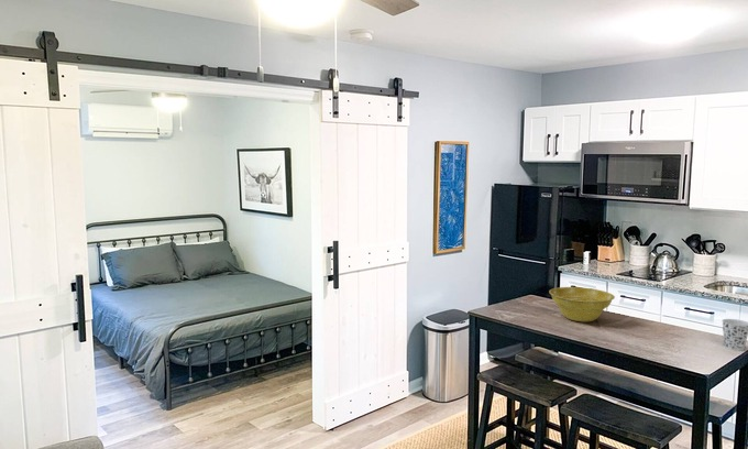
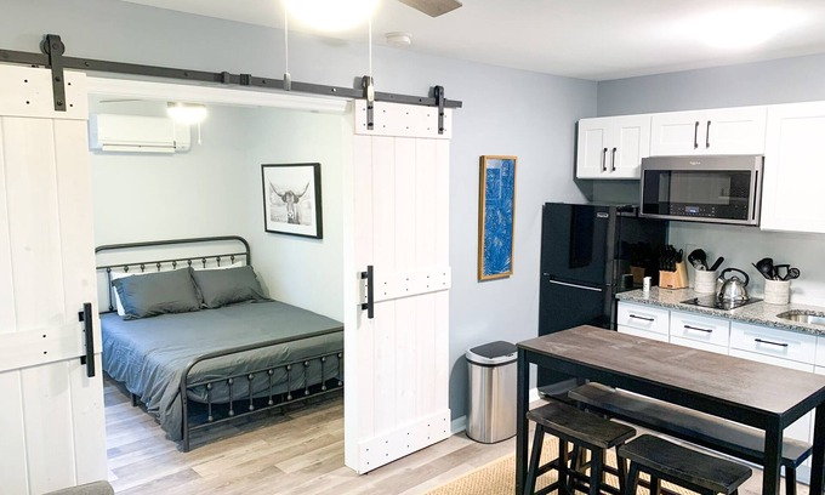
- planter bowl [548,286,616,322]
- cup [721,318,748,352]
